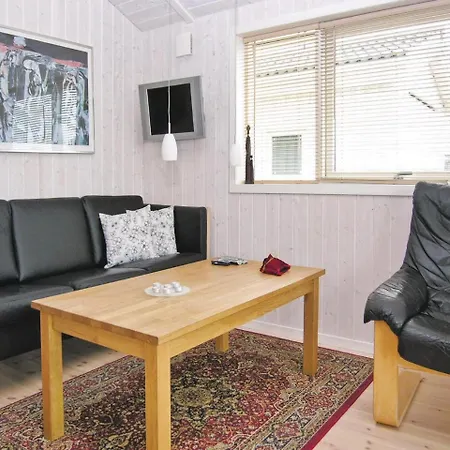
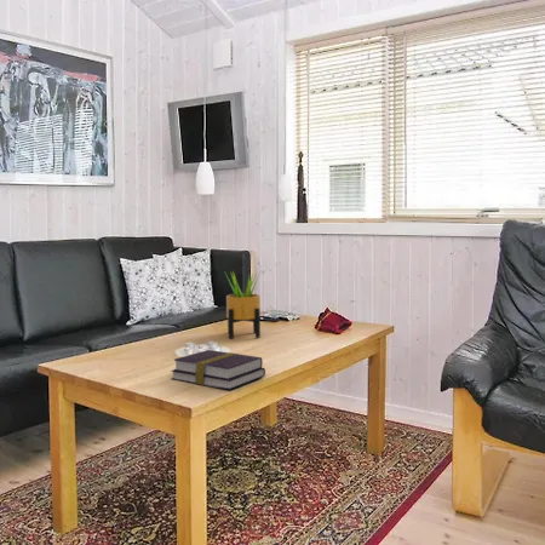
+ book [170,349,266,391]
+ potted plant [224,270,262,339]
